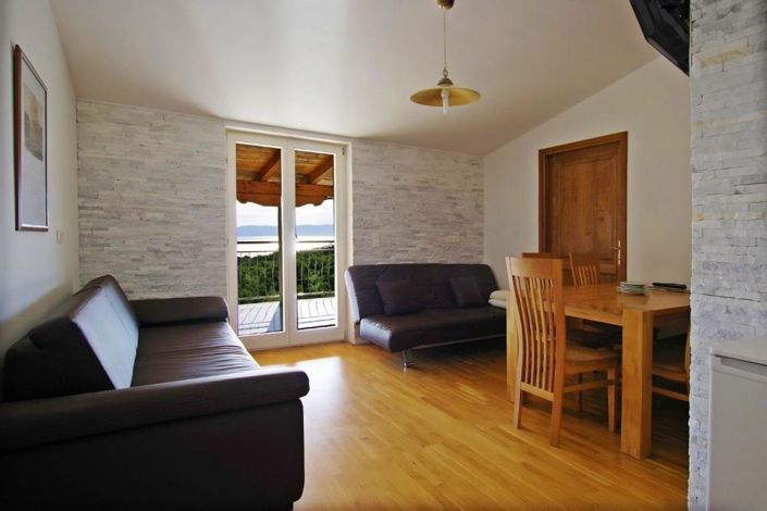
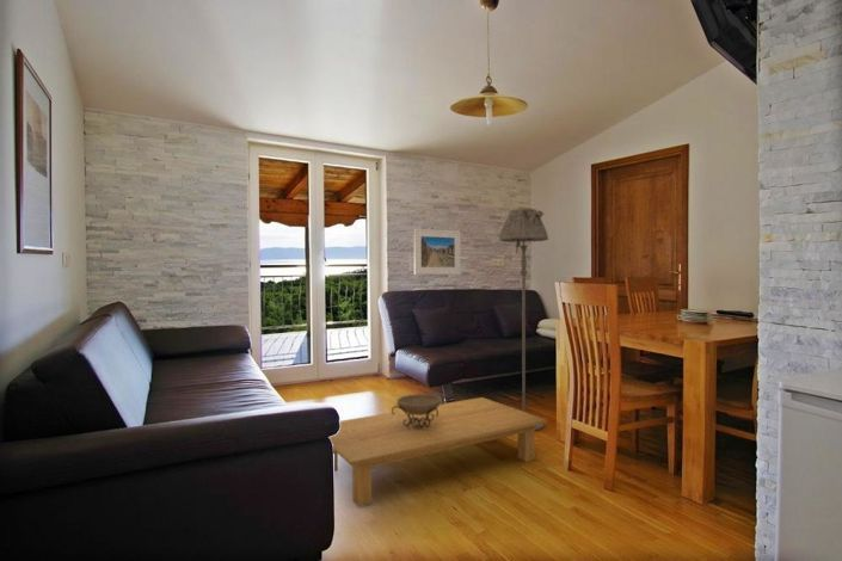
+ floor lamp [498,208,549,432]
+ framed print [413,228,462,276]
+ decorative bowl [391,393,445,430]
+ coffee table [328,396,548,507]
